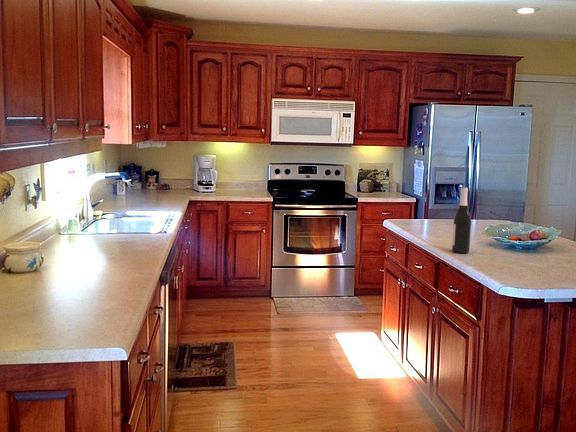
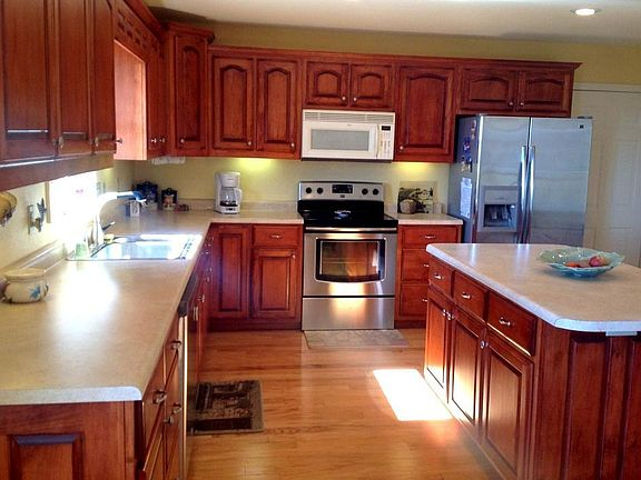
- wine bottle [451,186,472,254]
